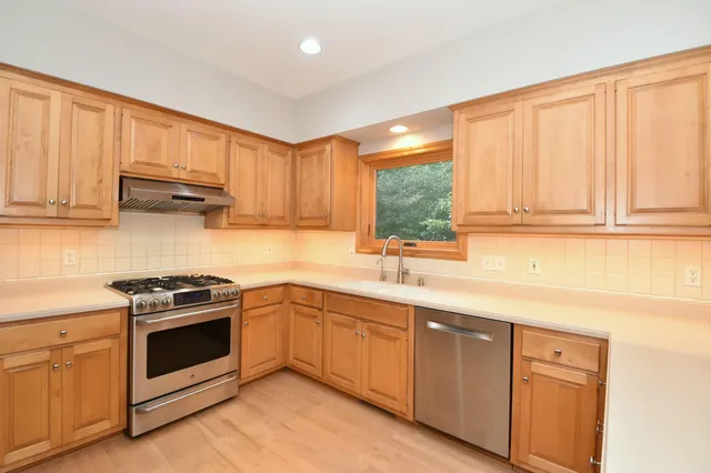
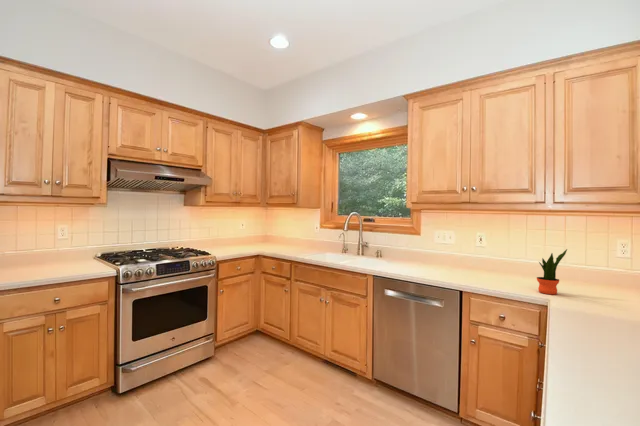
+ potted plant [536,248,568,295]
